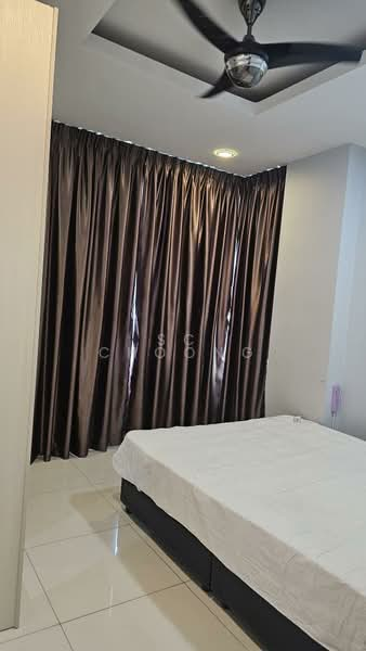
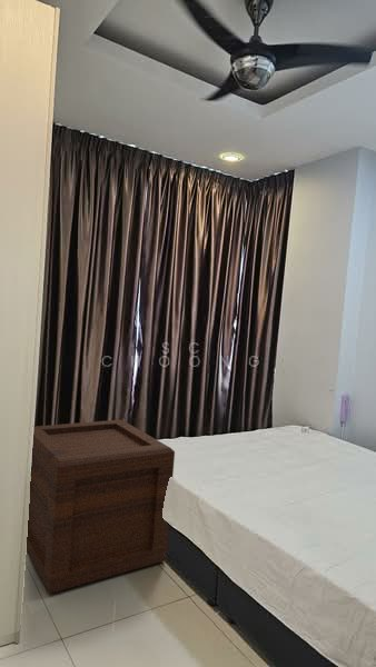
+ wooden crate [26,419,176,595]
